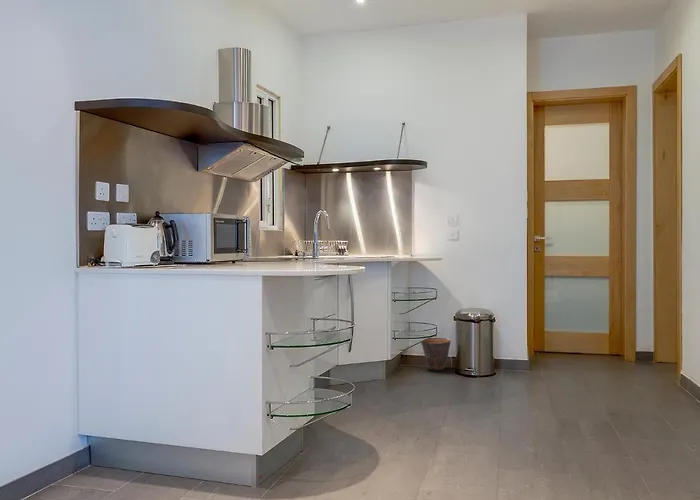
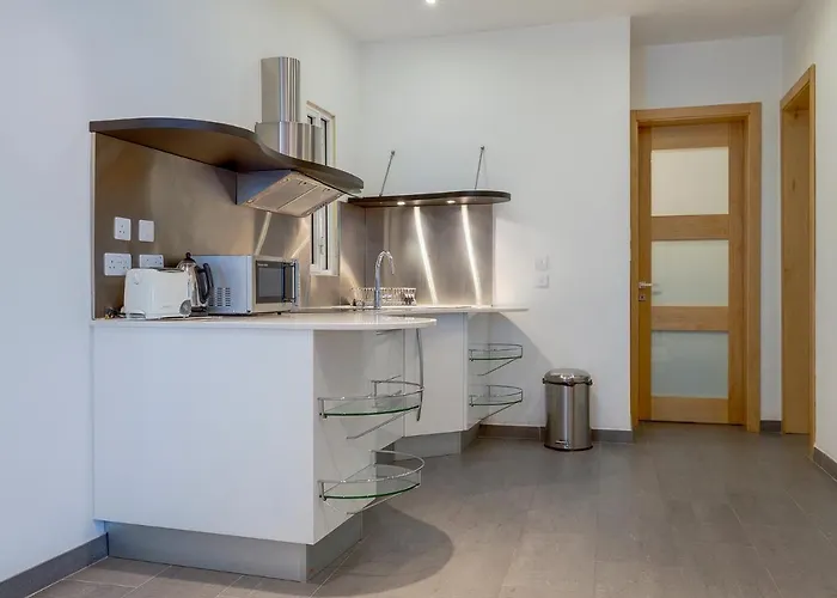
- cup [420,337,452,372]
